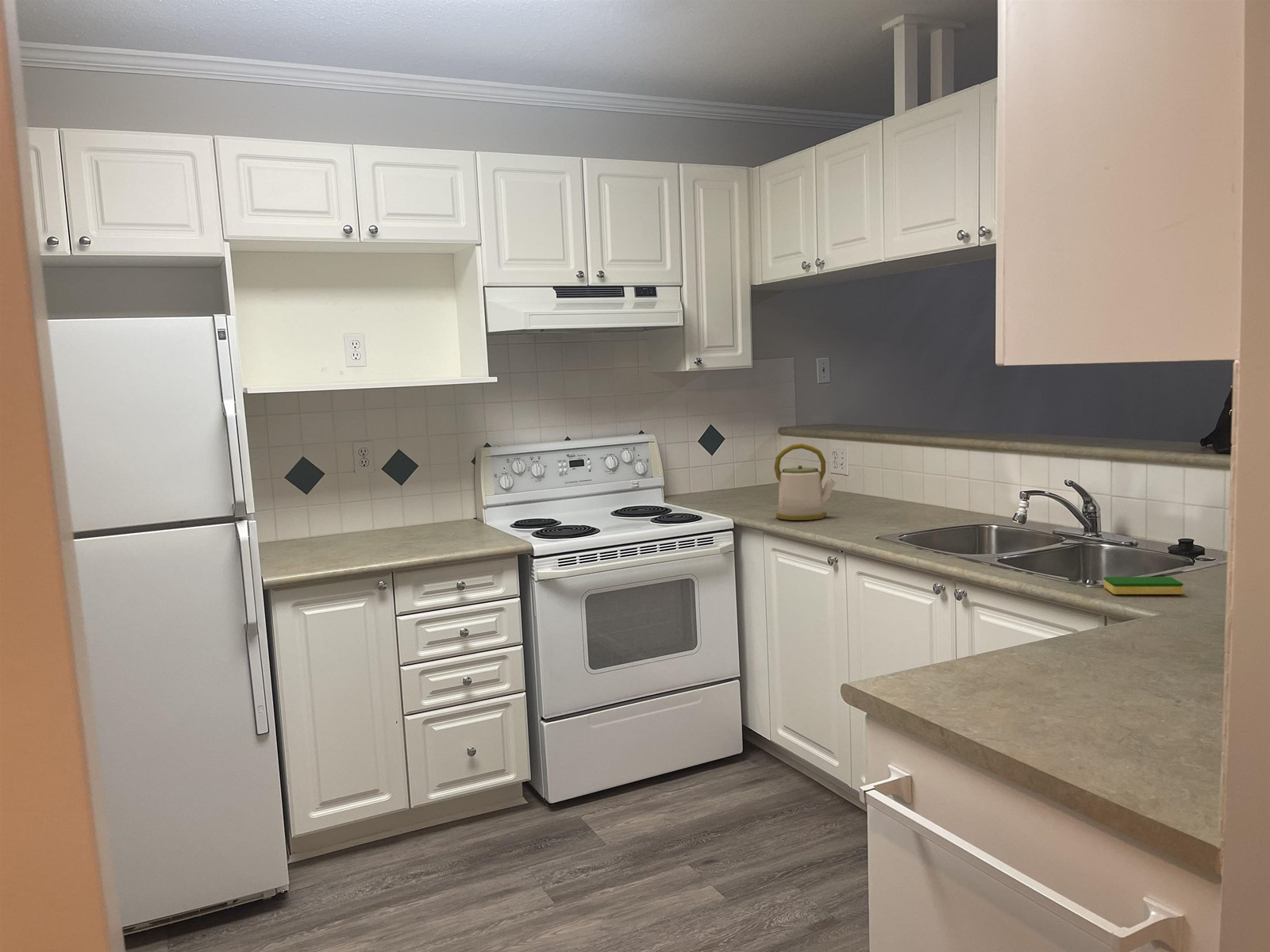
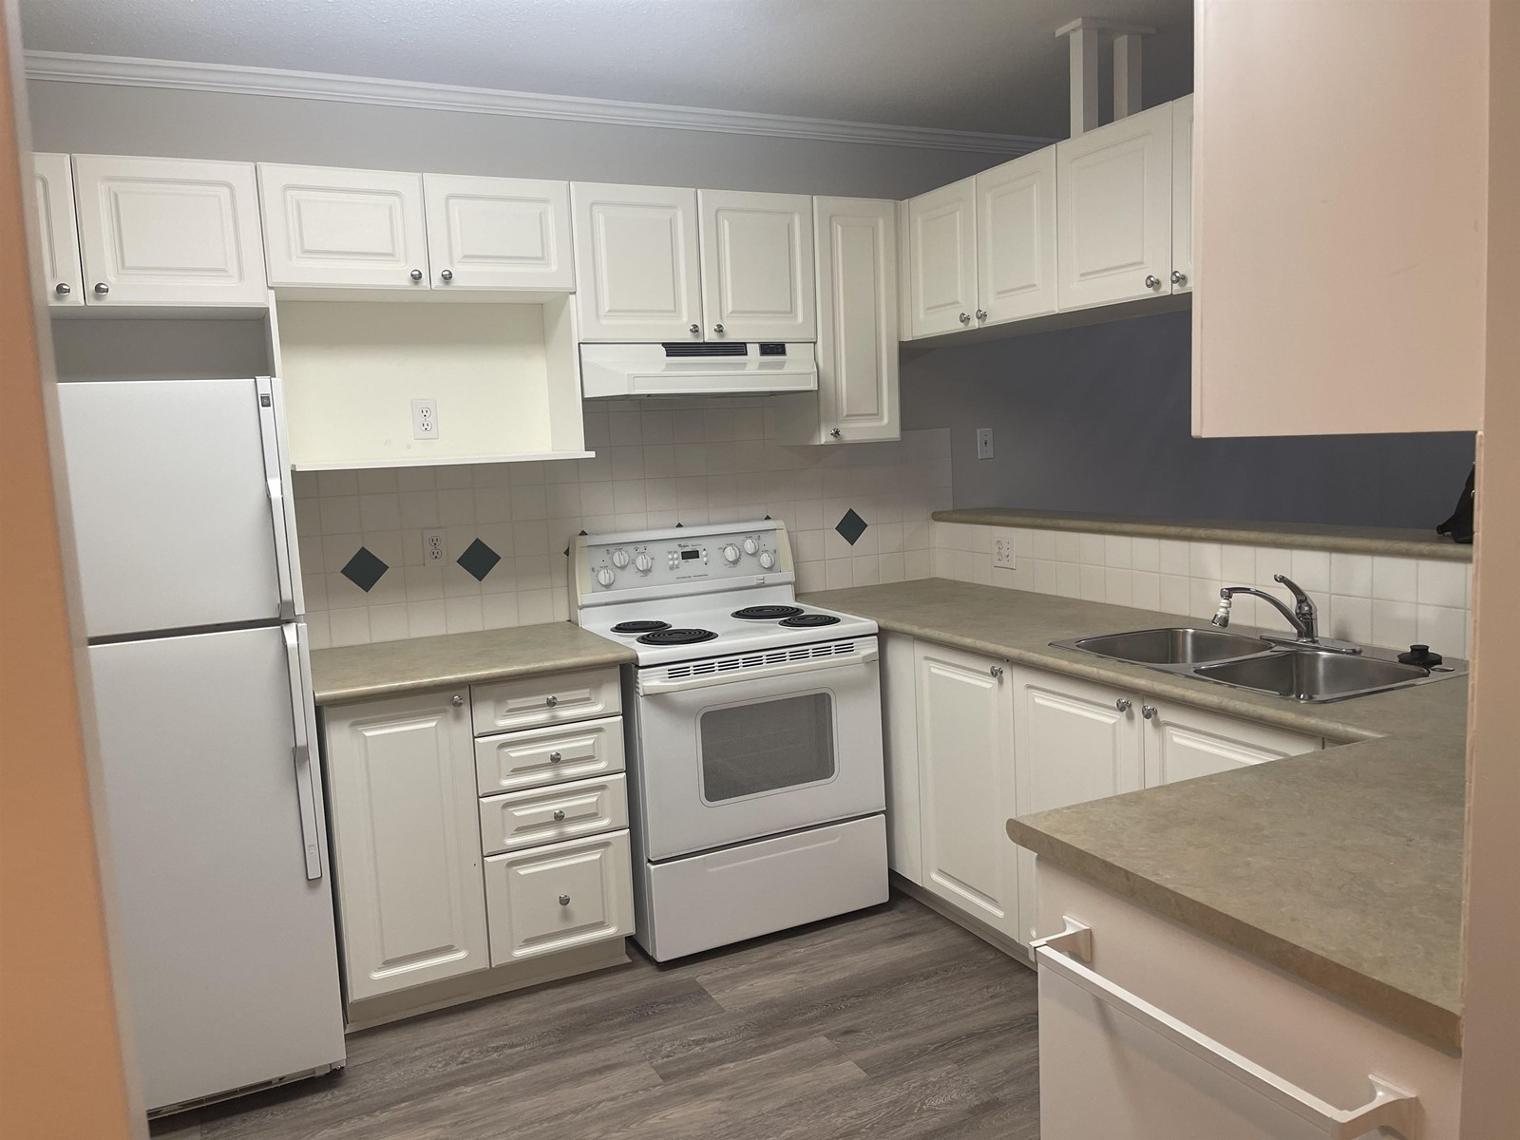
- kettle [773,443,837,521]
- dish sponge [1103,576,1184,595]
